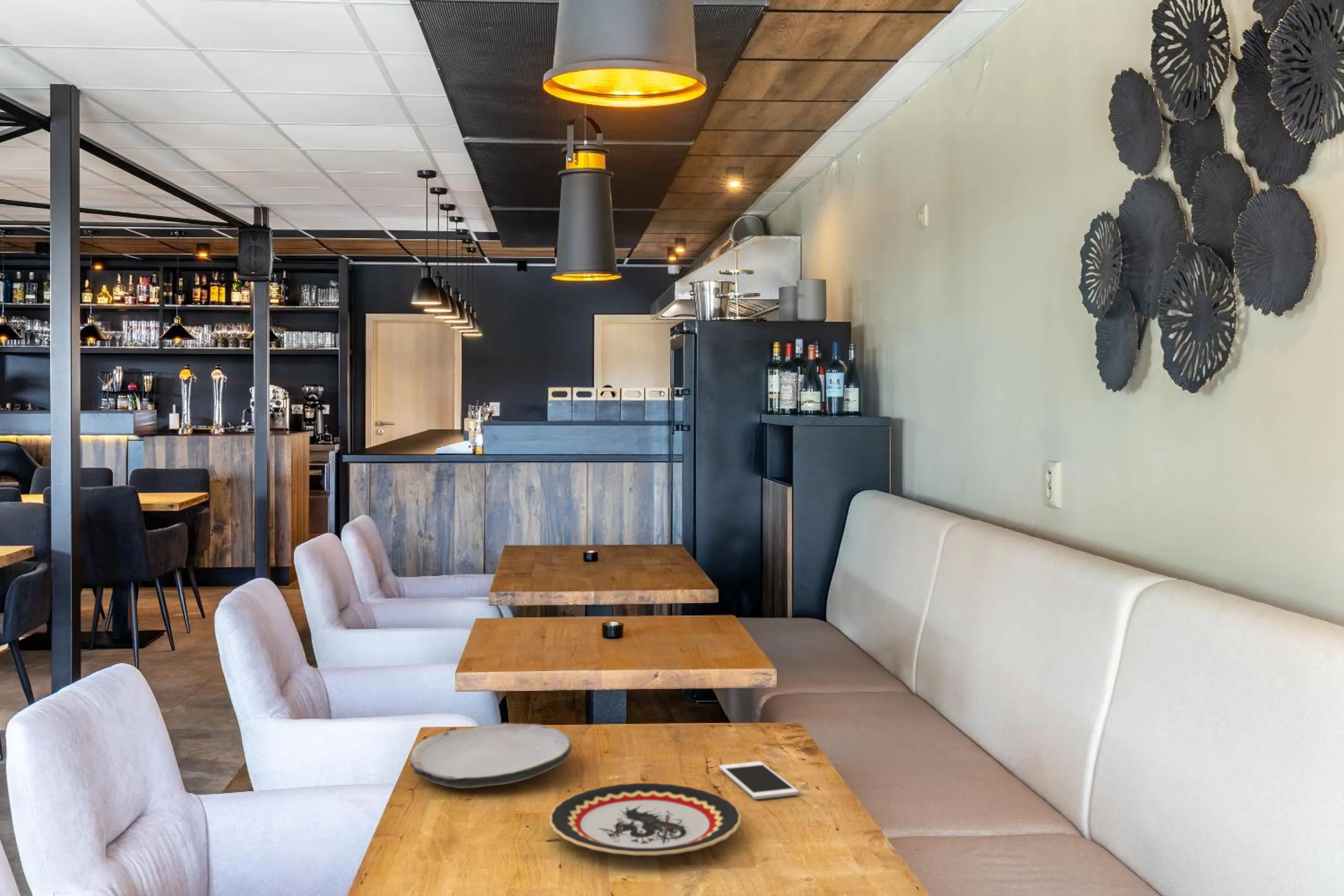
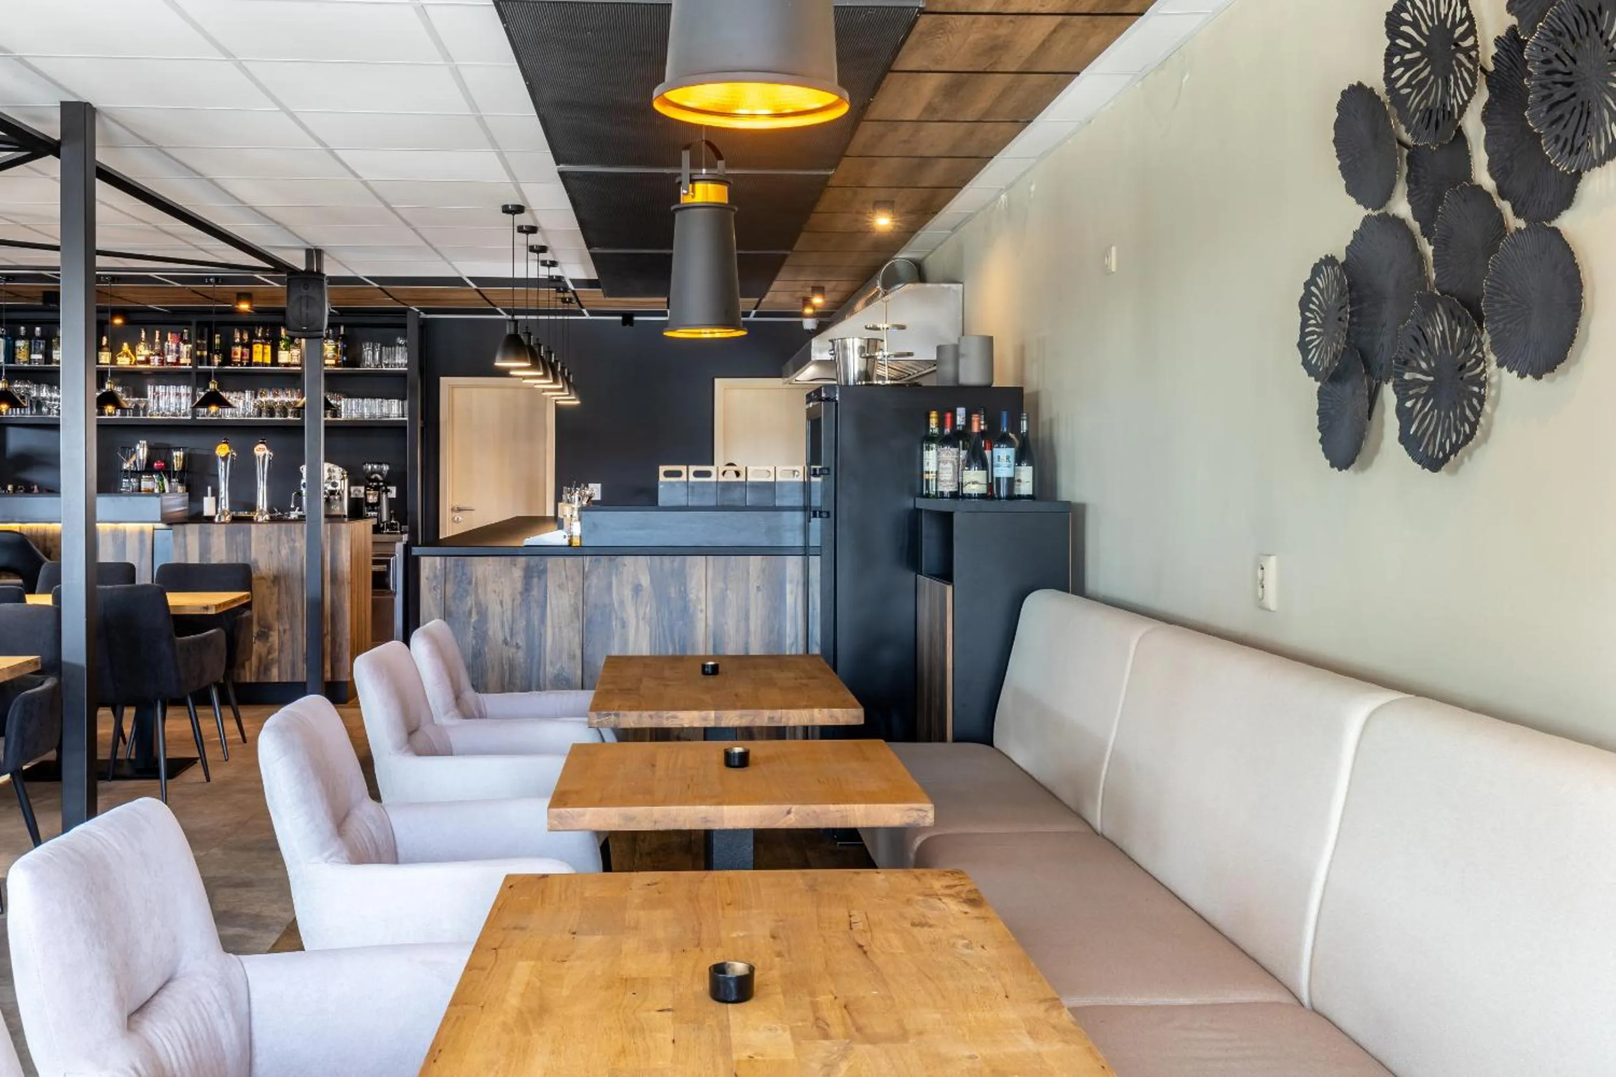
- plate [549,783,742,856]
- plate [409,722,573,788]
- cell phone [719,761,799,800]
